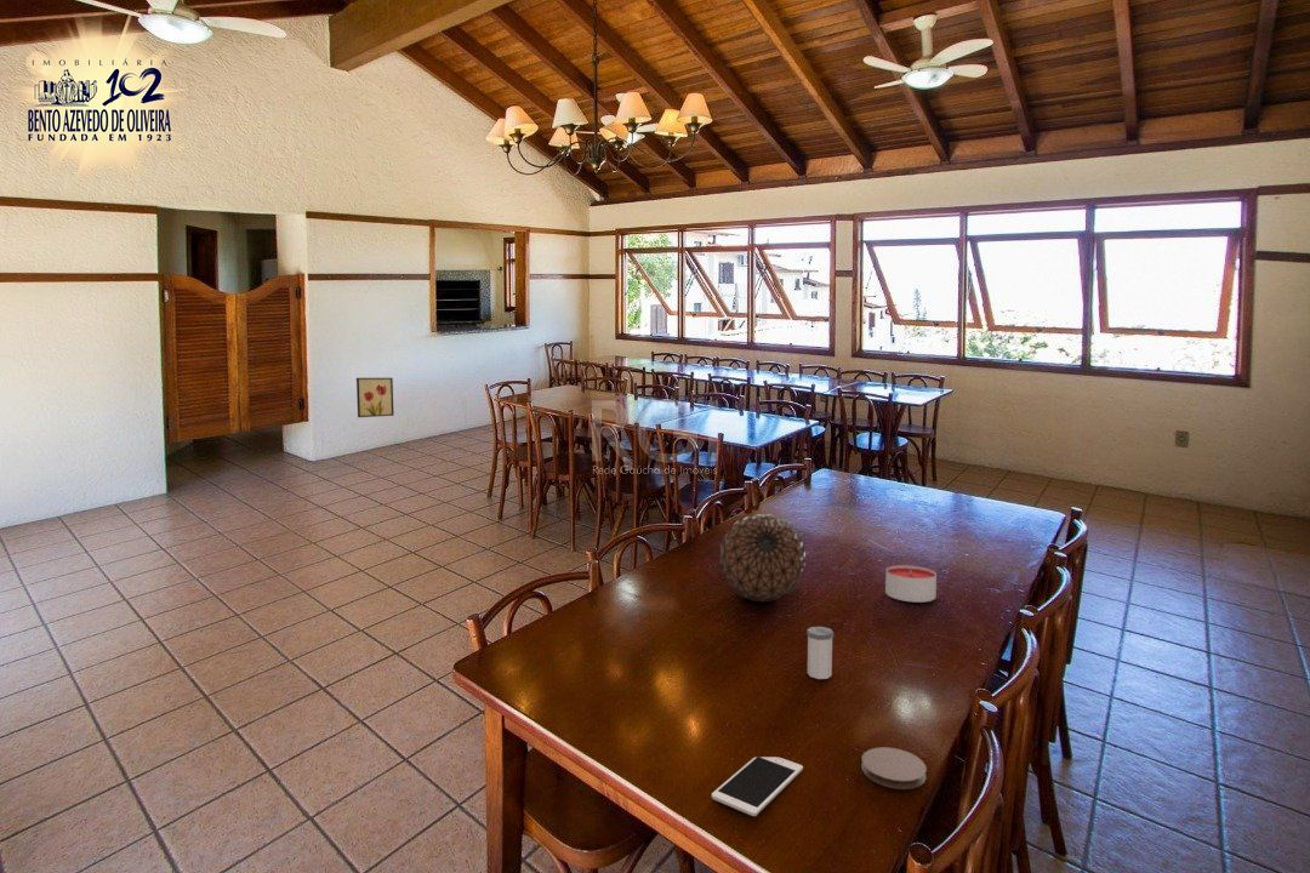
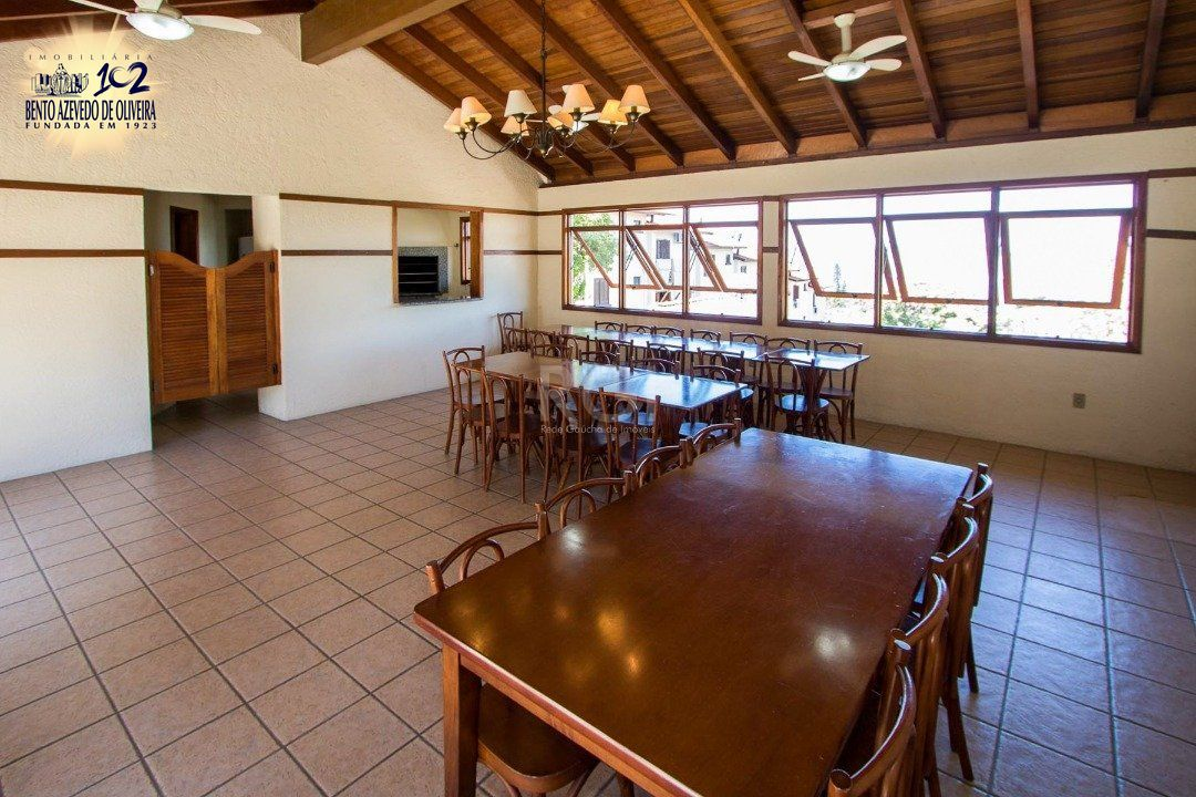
- coaster [860,746,928,791]
- wall art [355,377,395,418]
- candle [884,564,938,604]
- cell phone [711,755,804,817]
- salt shaker [805,626,835,680]
- decorative ball [718,513,807,603]
